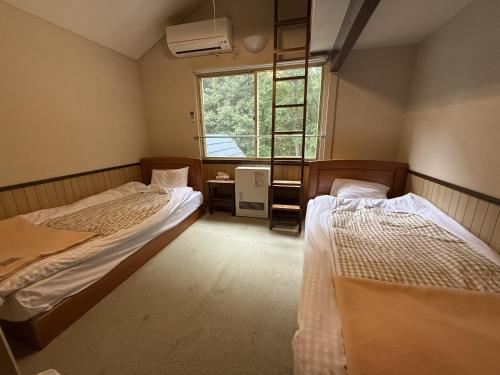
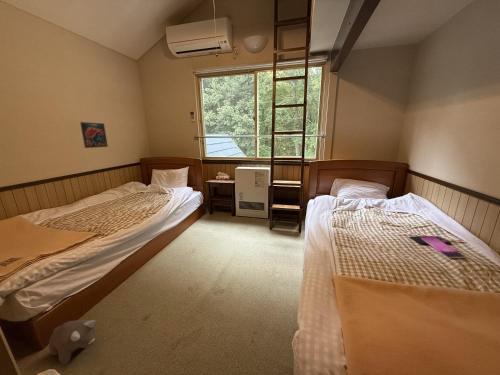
+ plush toy [48,319,96,365]
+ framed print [79,121,109,149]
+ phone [408,235,466,259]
